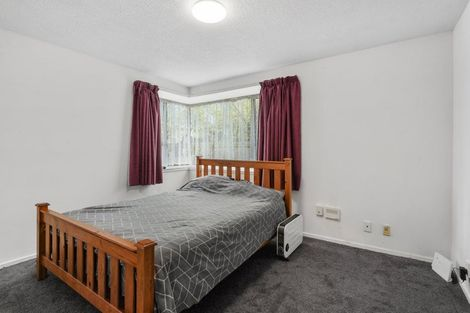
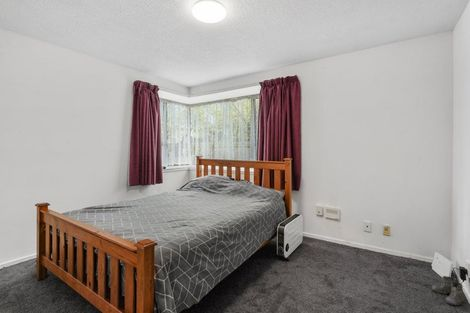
+ boots [430,275,469,308]
